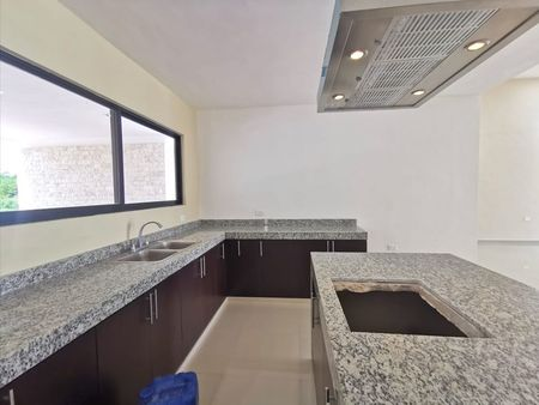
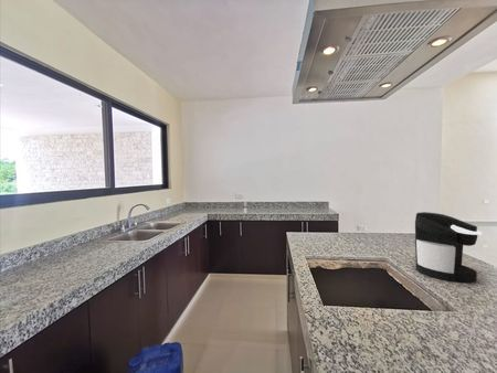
+ coffee maker [414,211,484,284]
